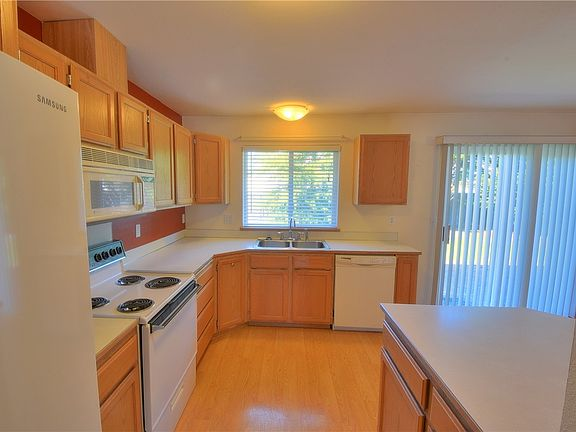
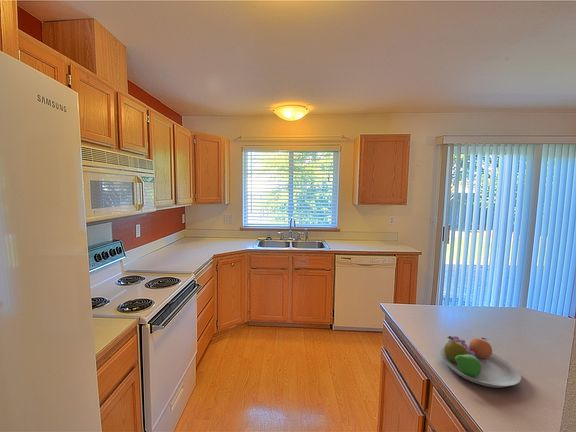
+ fruit bowl [439,335,522,389]
